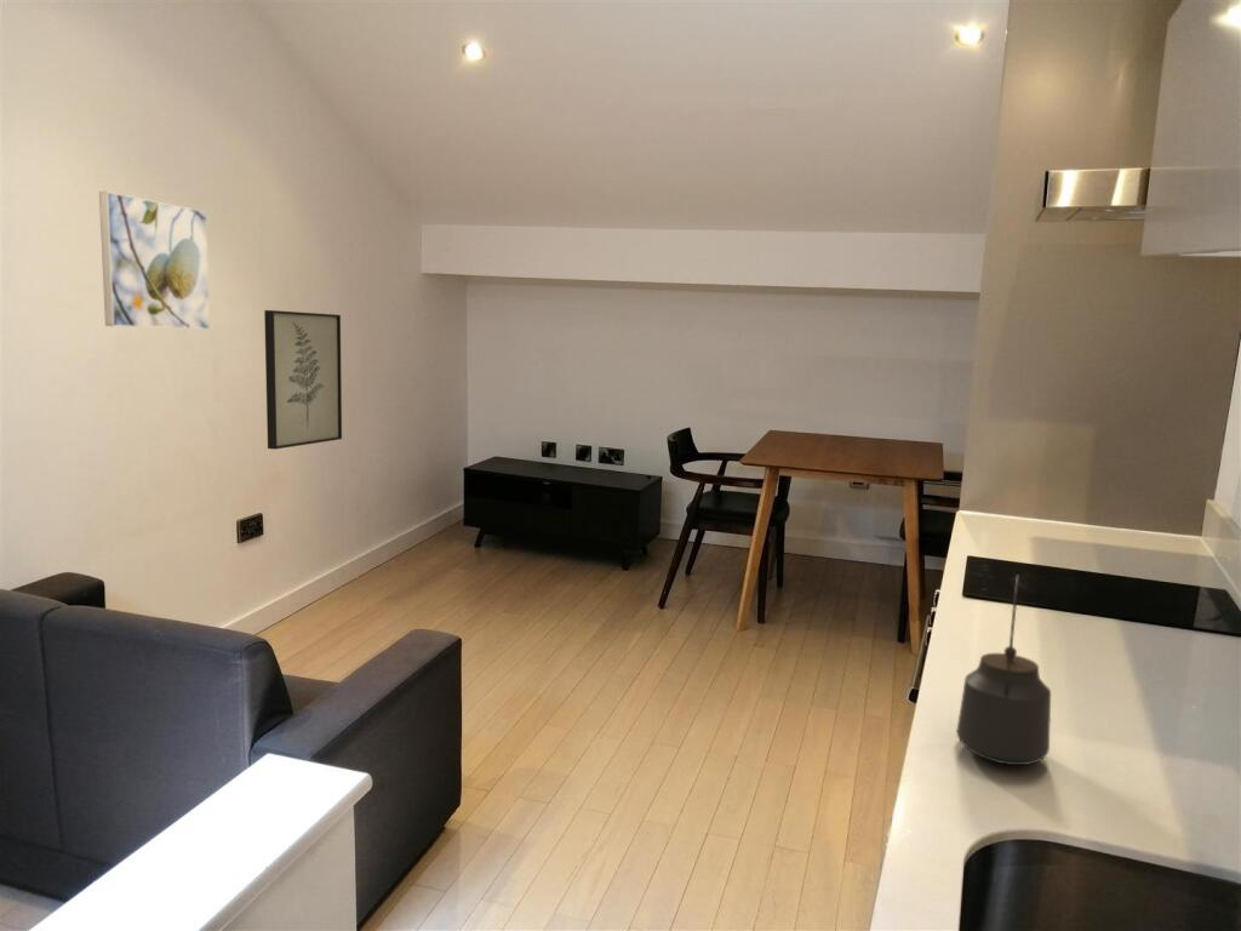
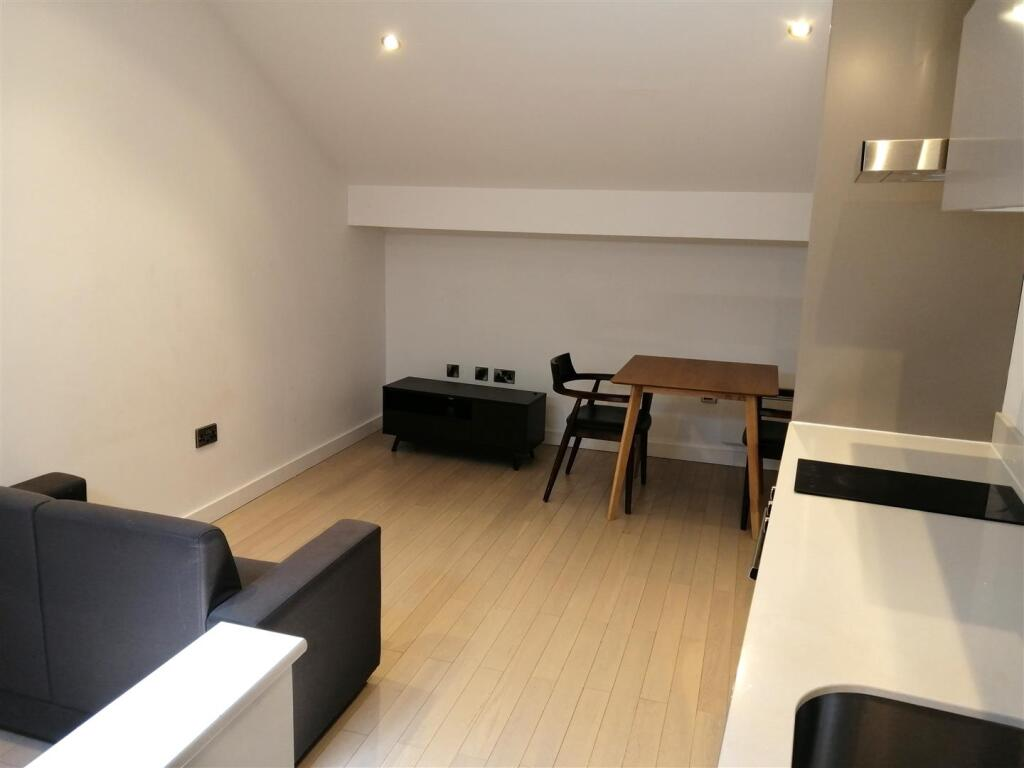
- kettle [955,573,1052,766]
- wall art [263,309,343,451]
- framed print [98,190,211,331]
